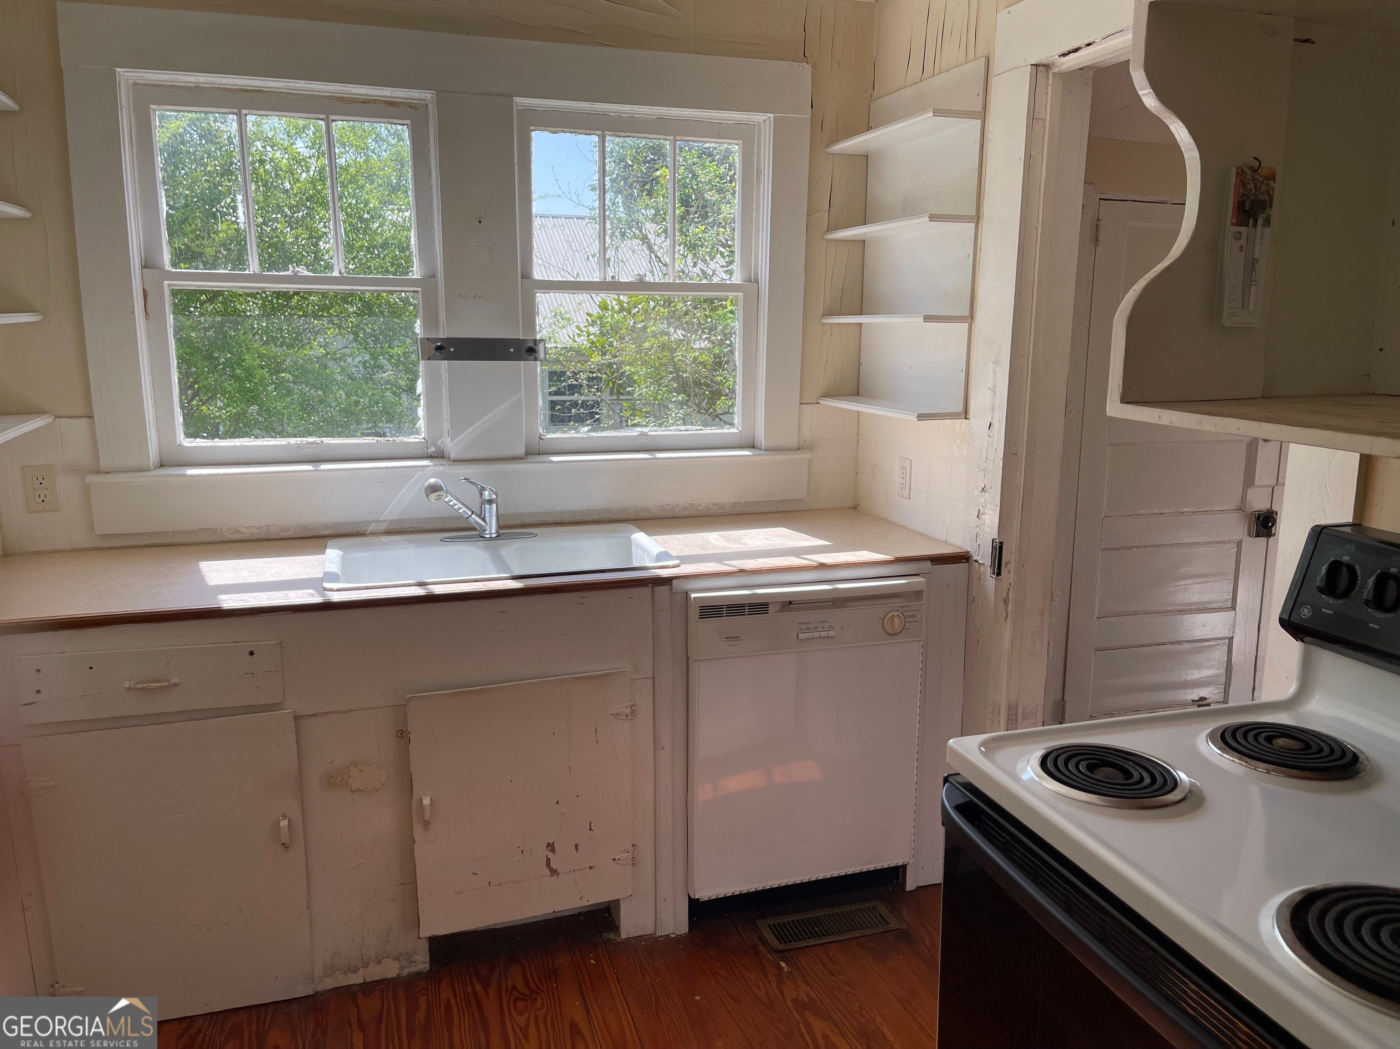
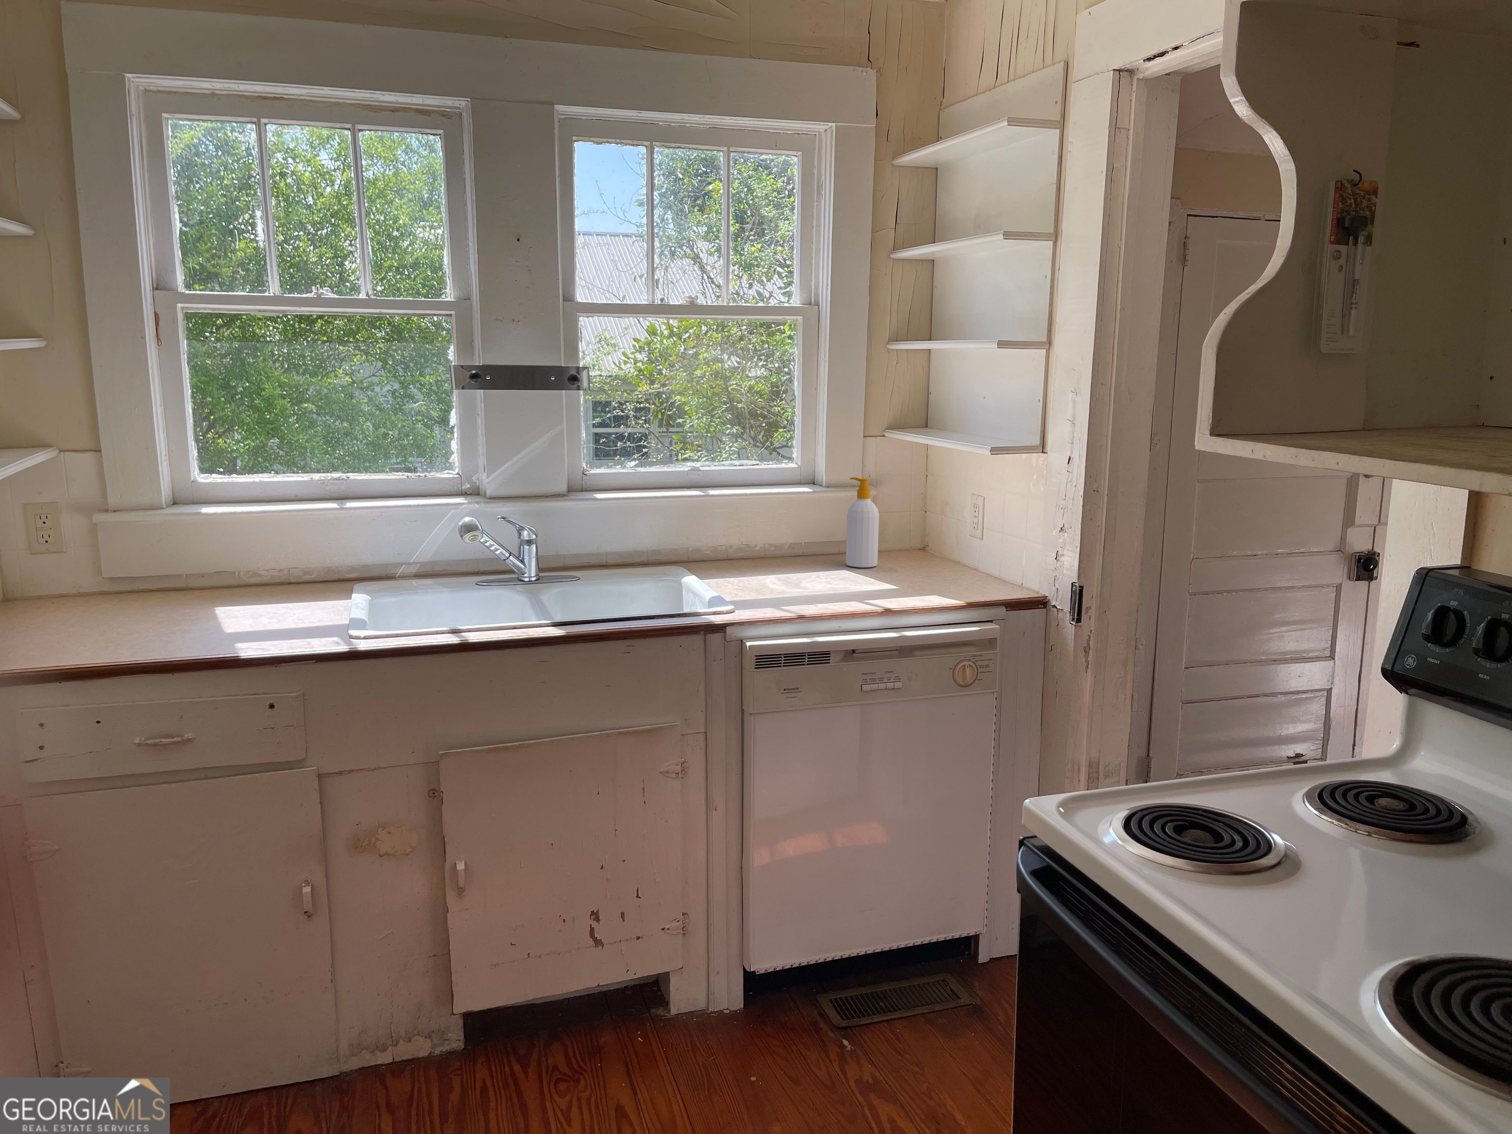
+ soap bottle [845,476,880,568]
